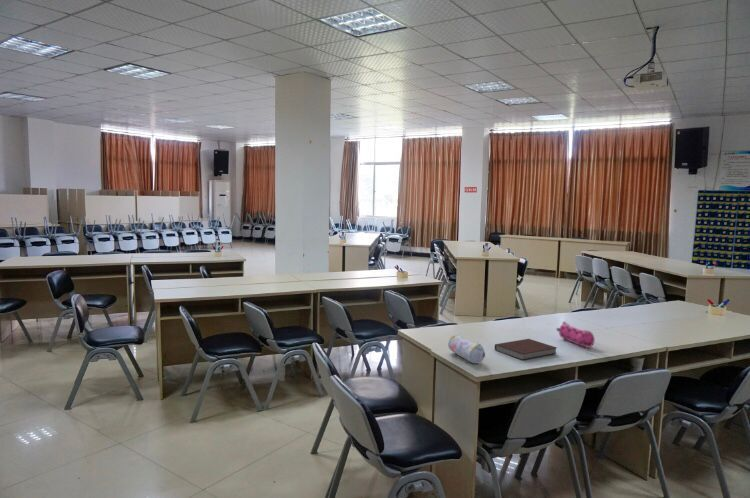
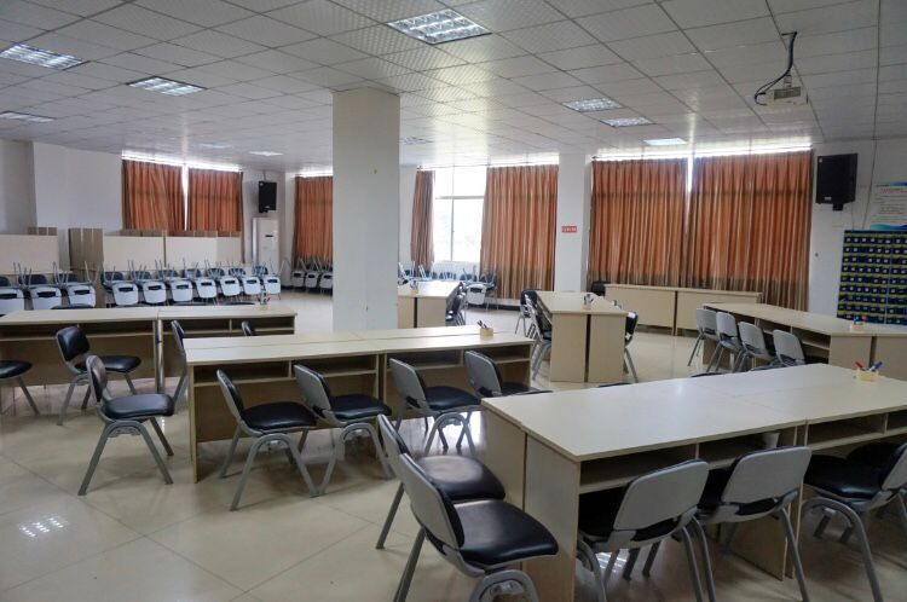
- pencil case [447,333,486,364]
- notebook [494,338,558,361]
- pencil case [556,321,596,349]
